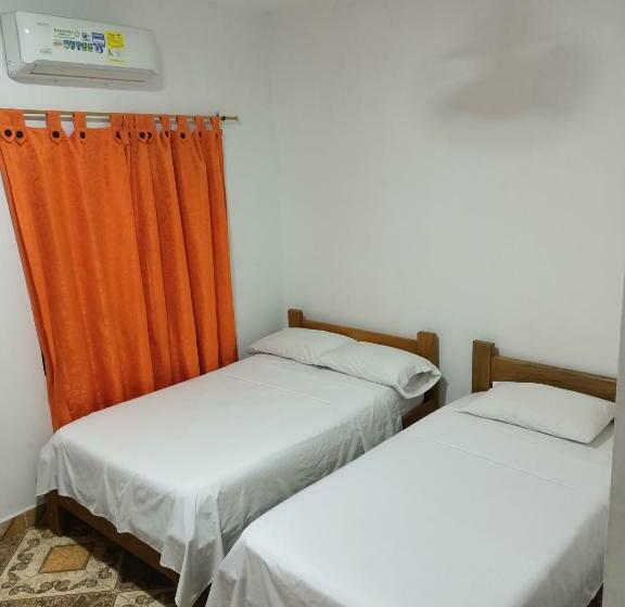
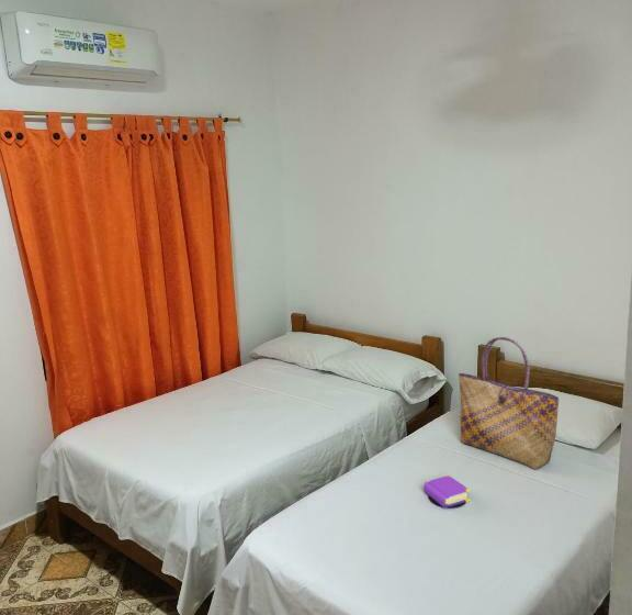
+ book [422,474,471,510]
+ tote bag [458,335,560,470]
